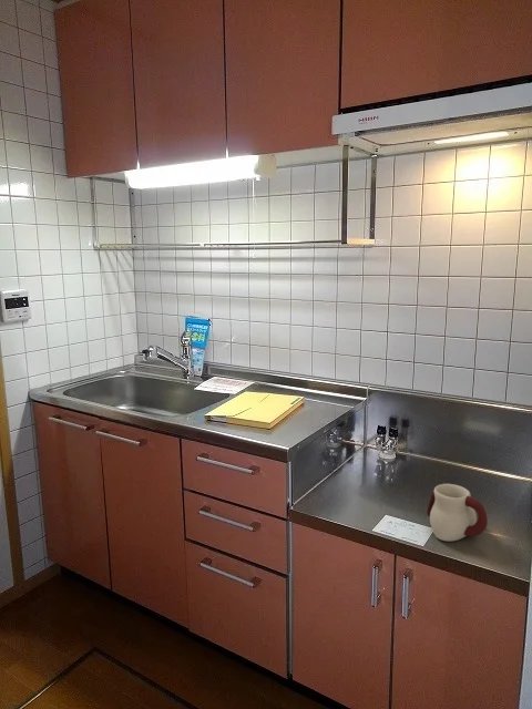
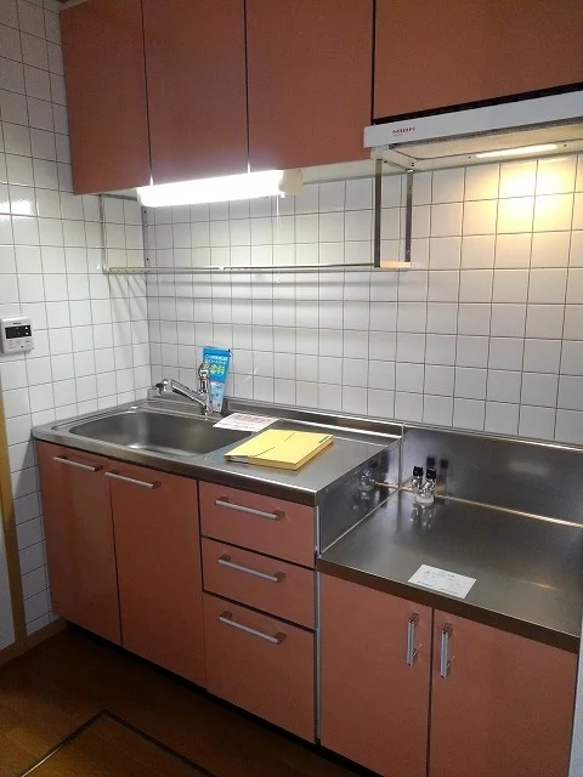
- mug [426,483,489,543]
